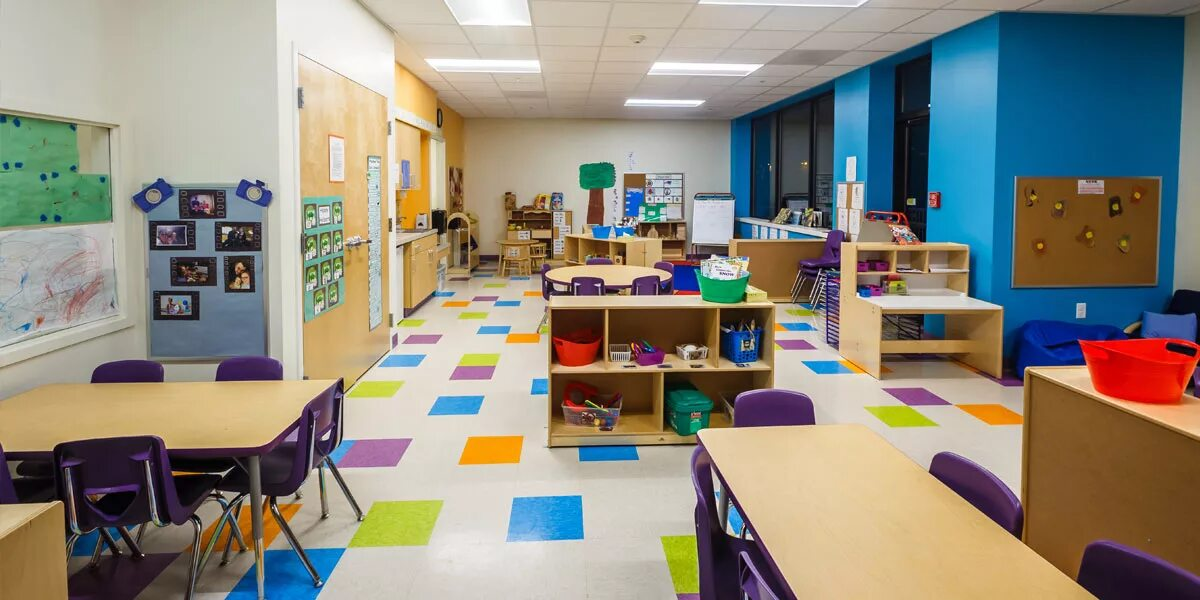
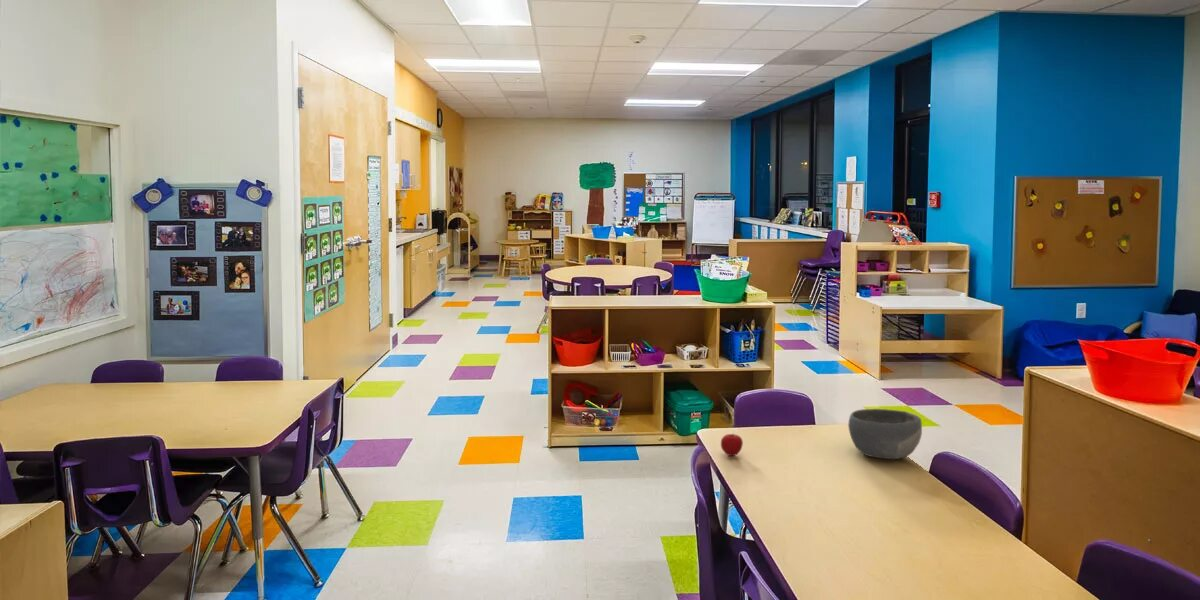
+ bowl [847,408,923,460]
+ apple [720,433,744,457]
